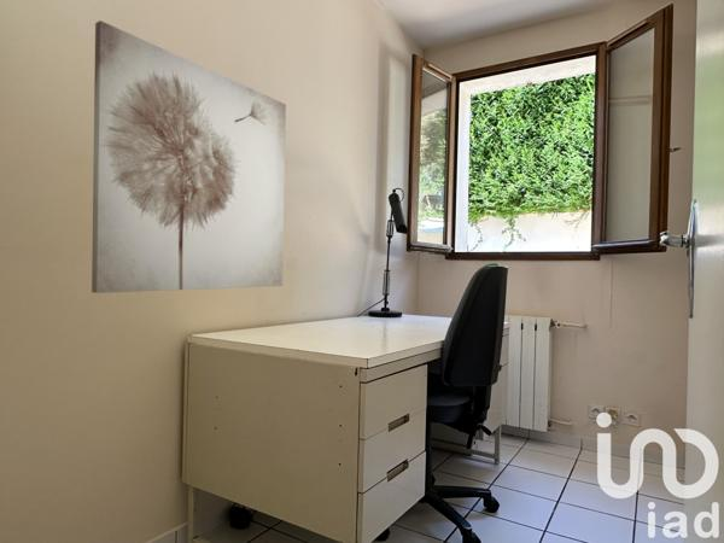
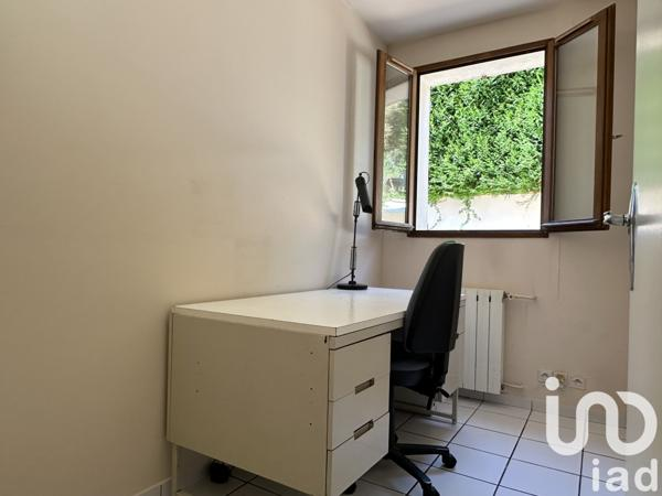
- wall art [91,19,287,294]
